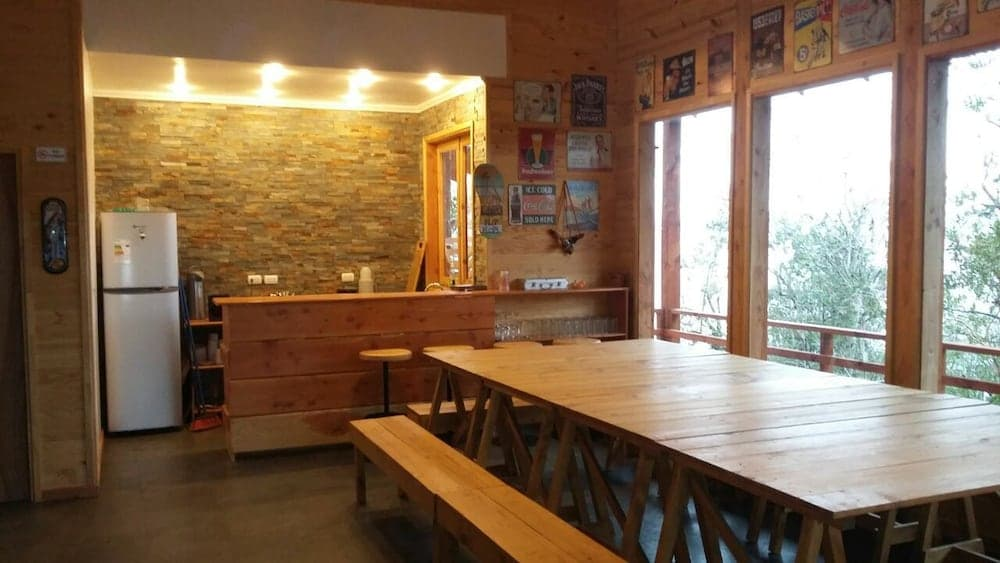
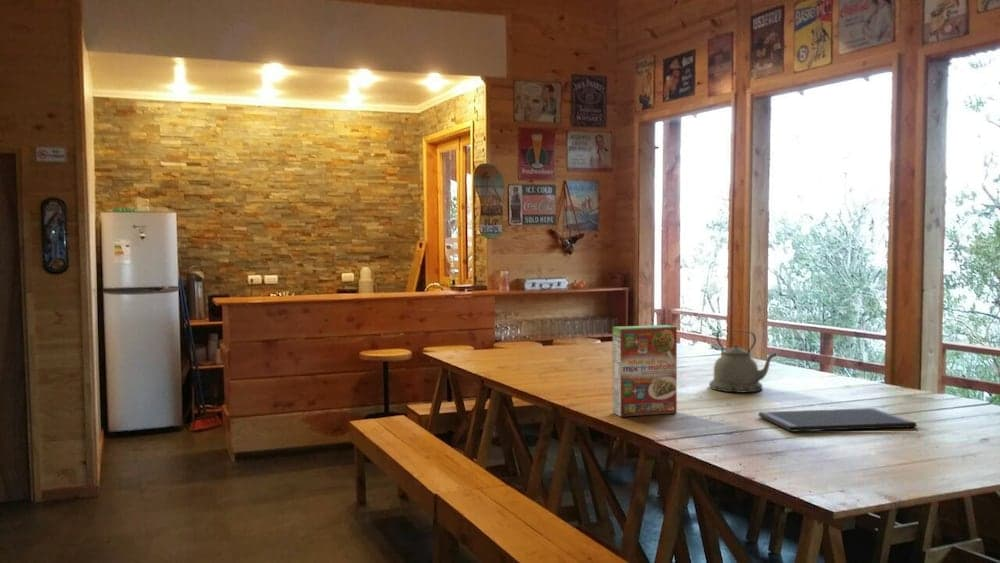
+ cereal box [612,324,678,418]
+ kettle [708,328,778,394]
+ cutting board [757,407,918,433]
